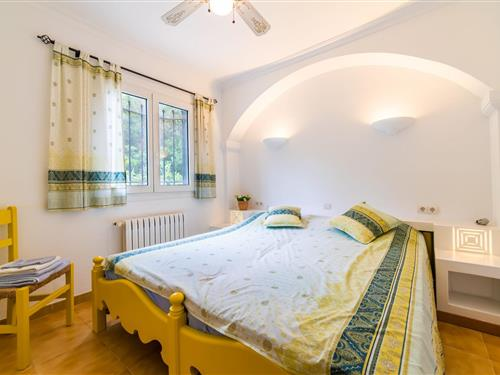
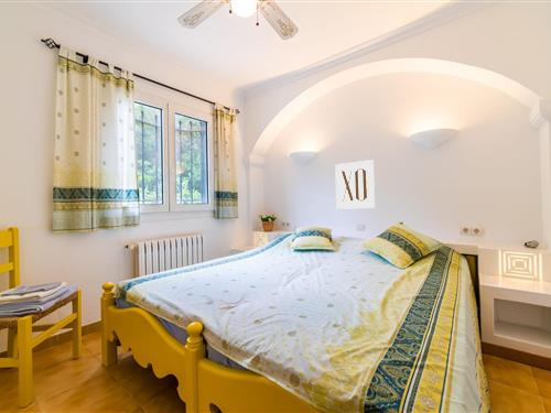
+ wall art [334,159,376,210]
